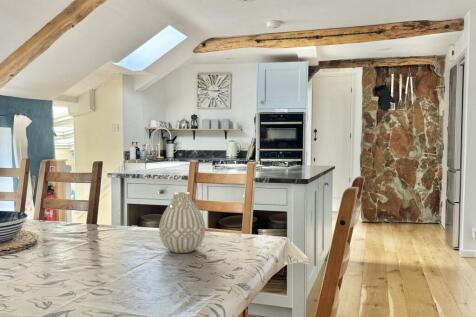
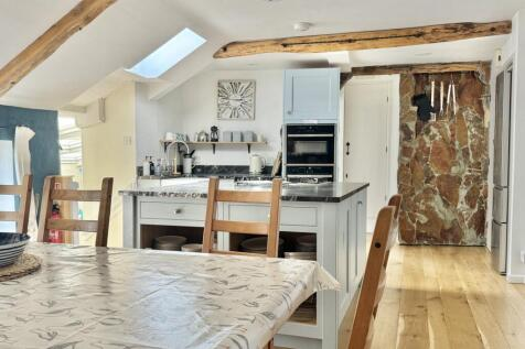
- vase [158,191,206,254]
